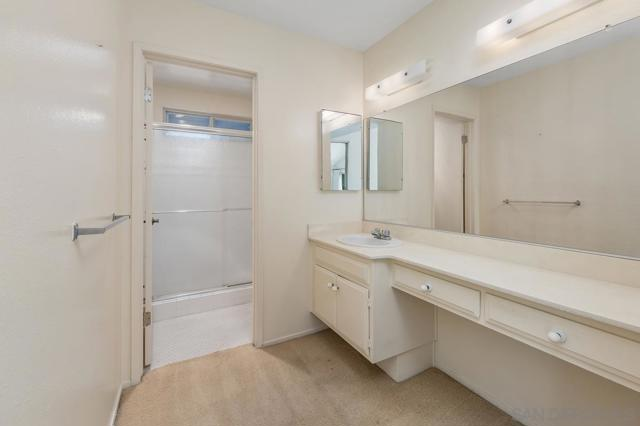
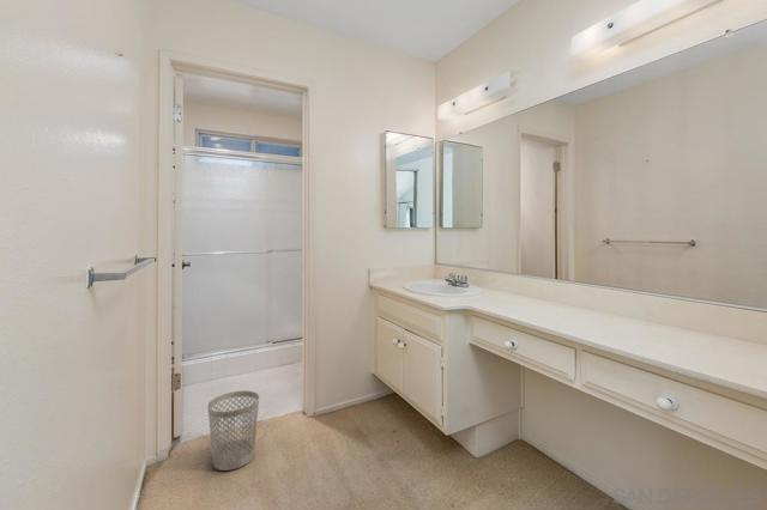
+ wastebasket [206,389,260,472]
